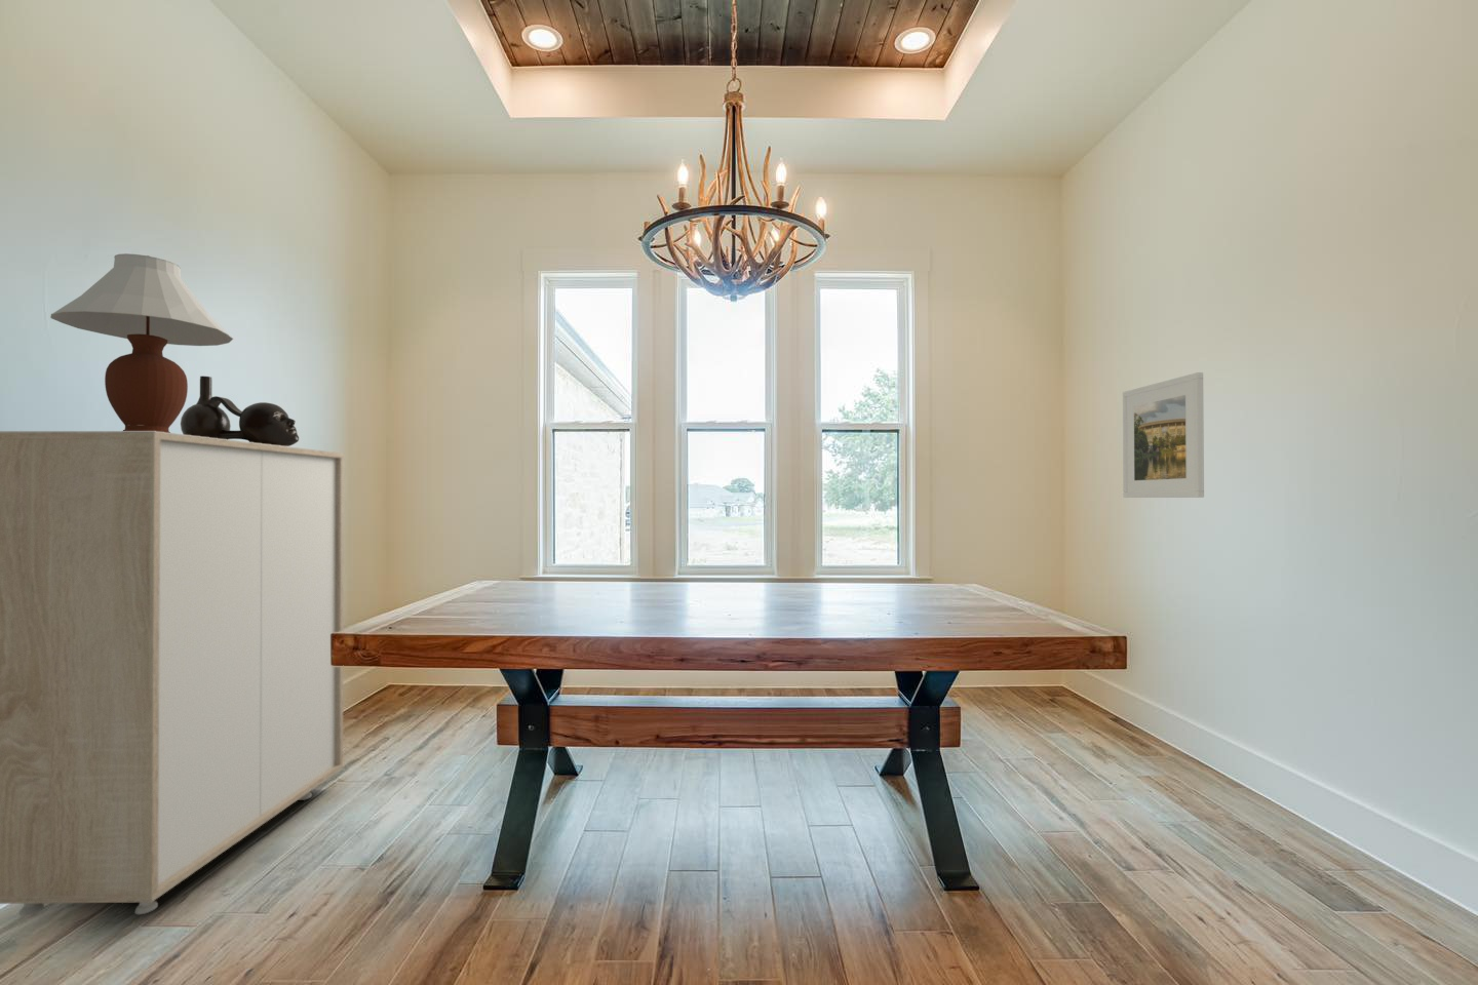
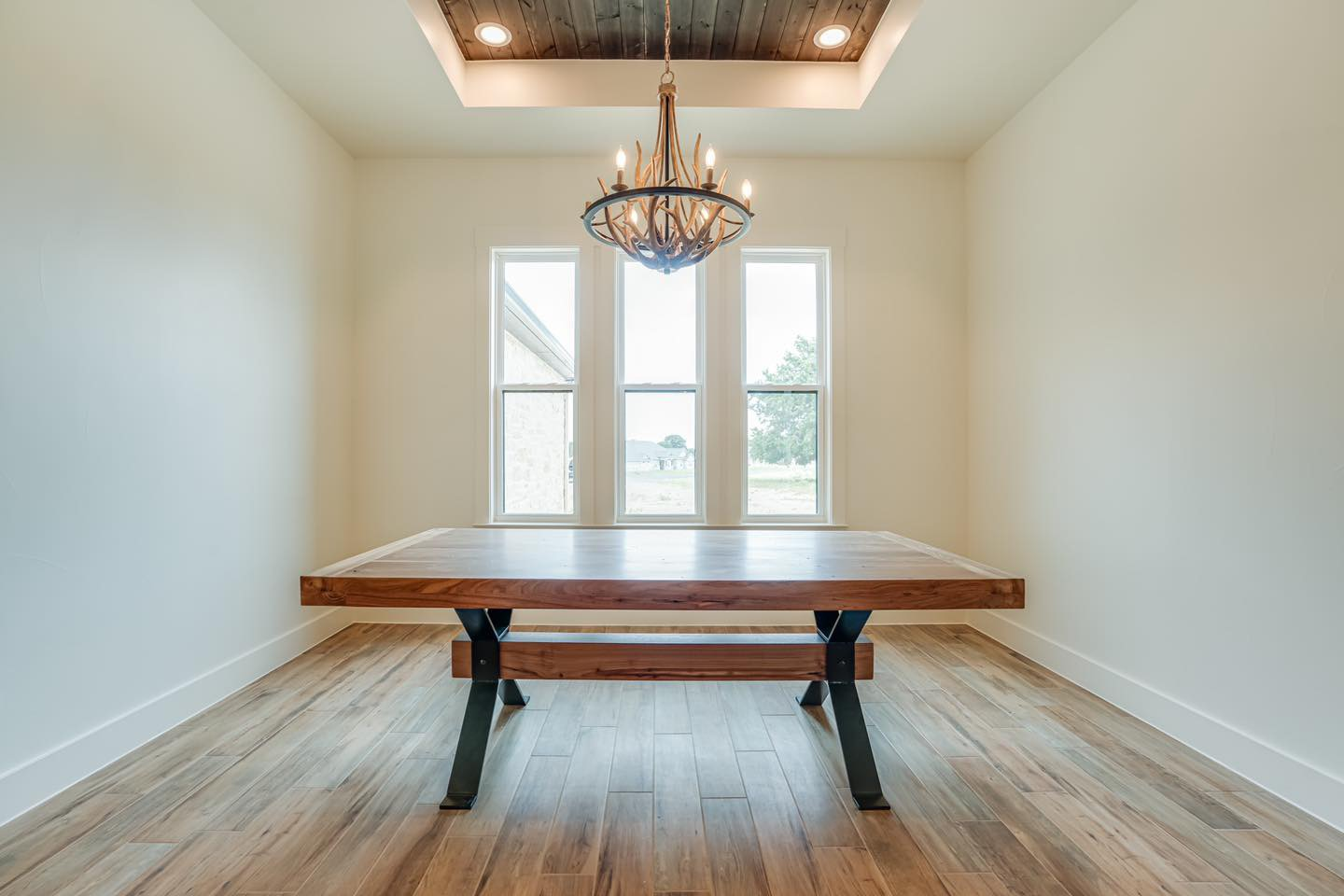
- decorative vase [179,376,300,447]
- table lamp [49,253,234,433]
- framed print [1122,372,1205,499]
- storage cabinet [0,430,345,916]
